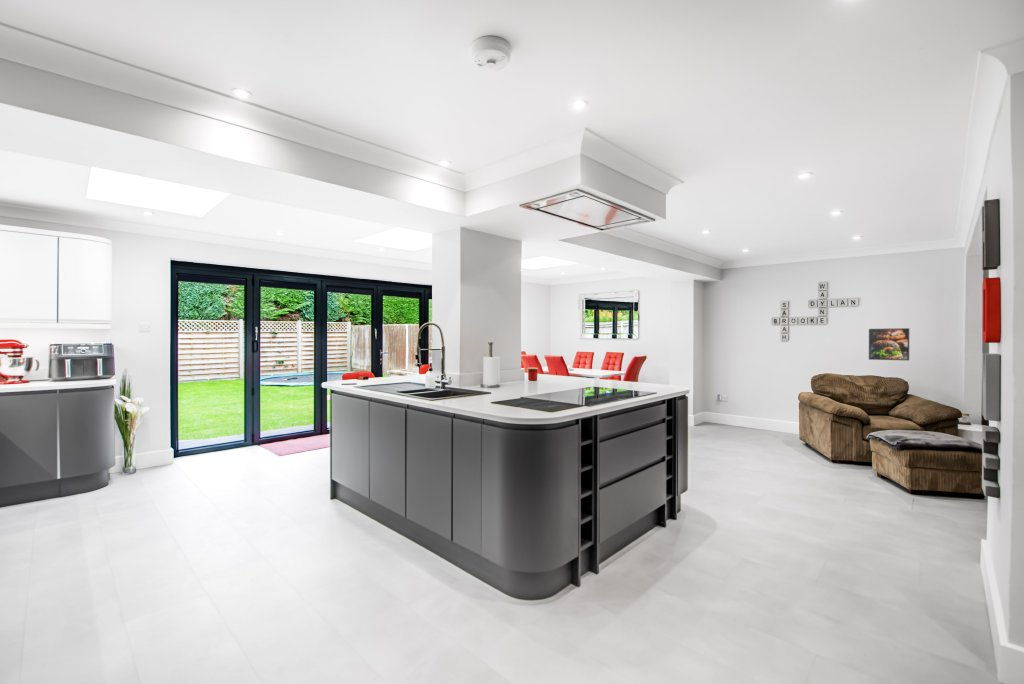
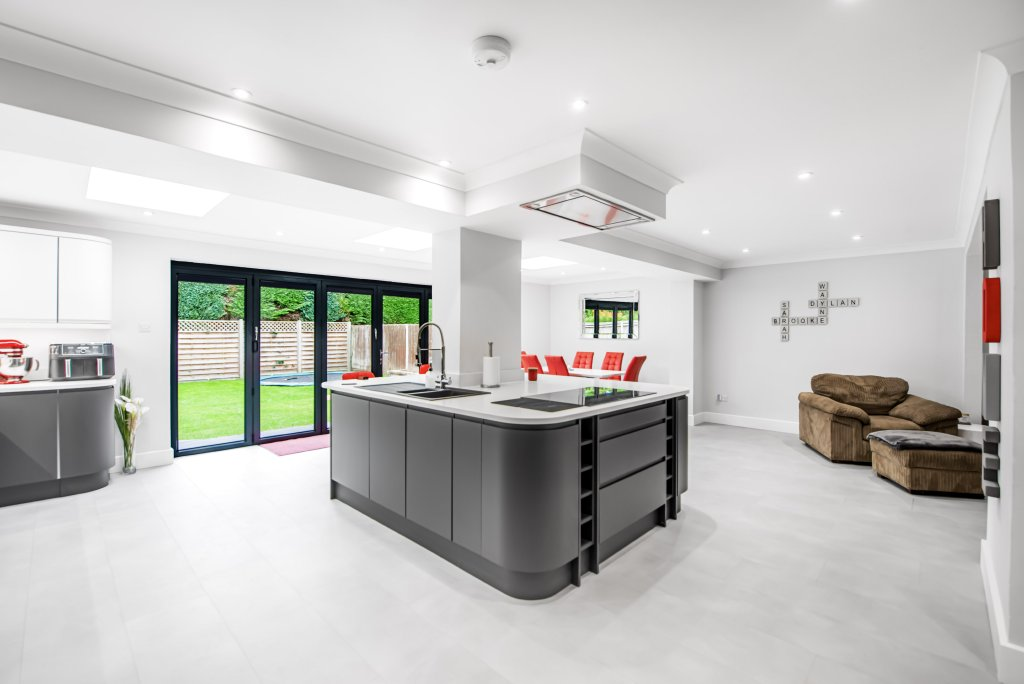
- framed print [868,327,910,361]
